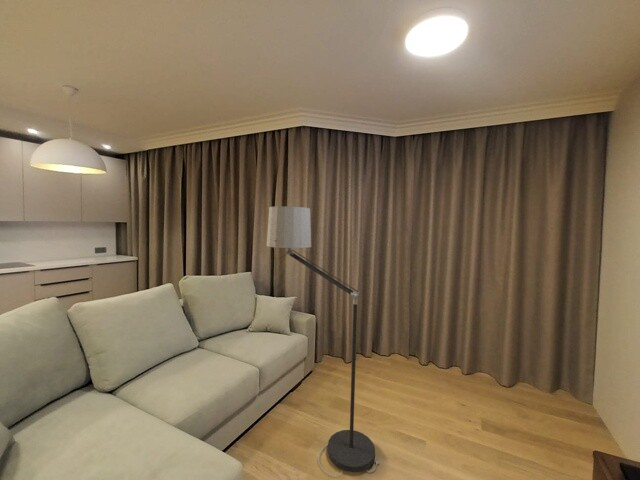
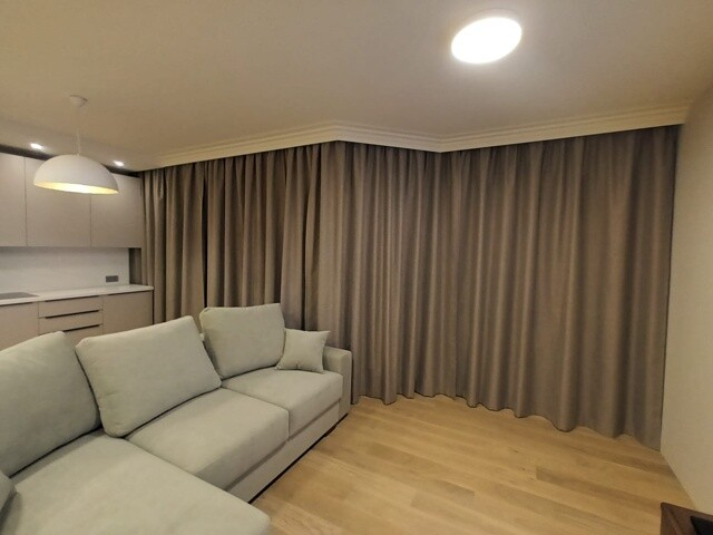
- floor lamp [266,205,381,477]
